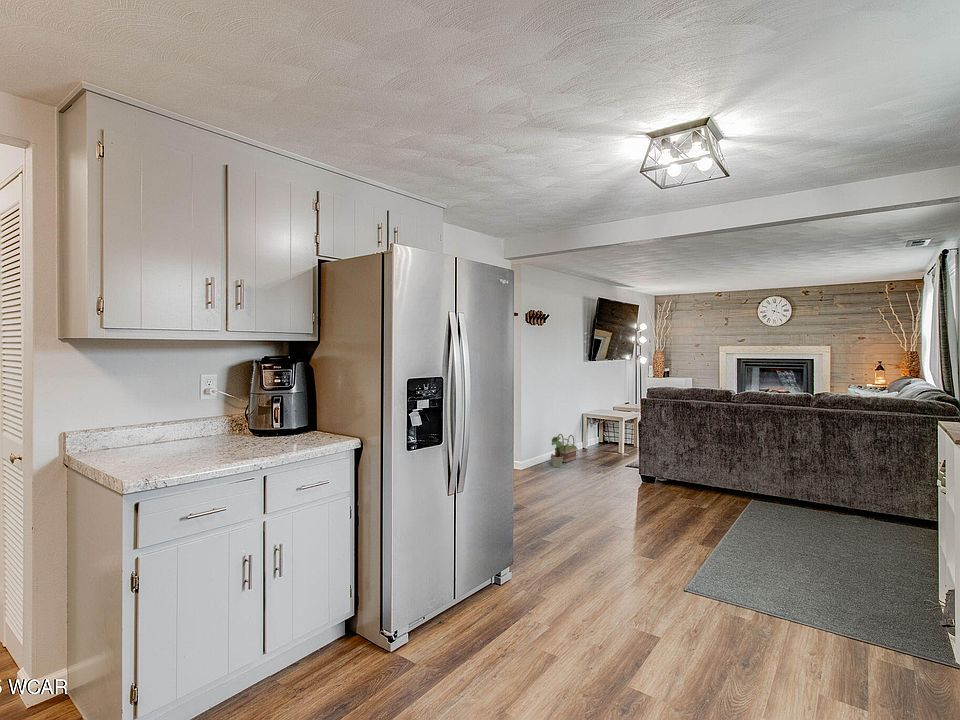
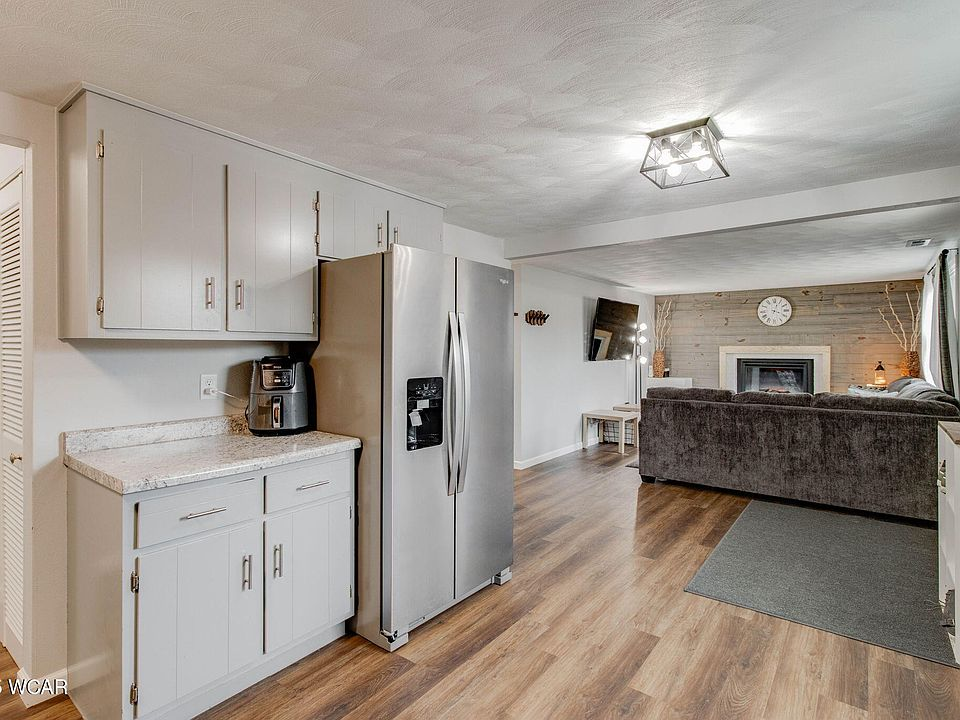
- basket [554,433,577,464]
- potted plant [550,435,579,468]
